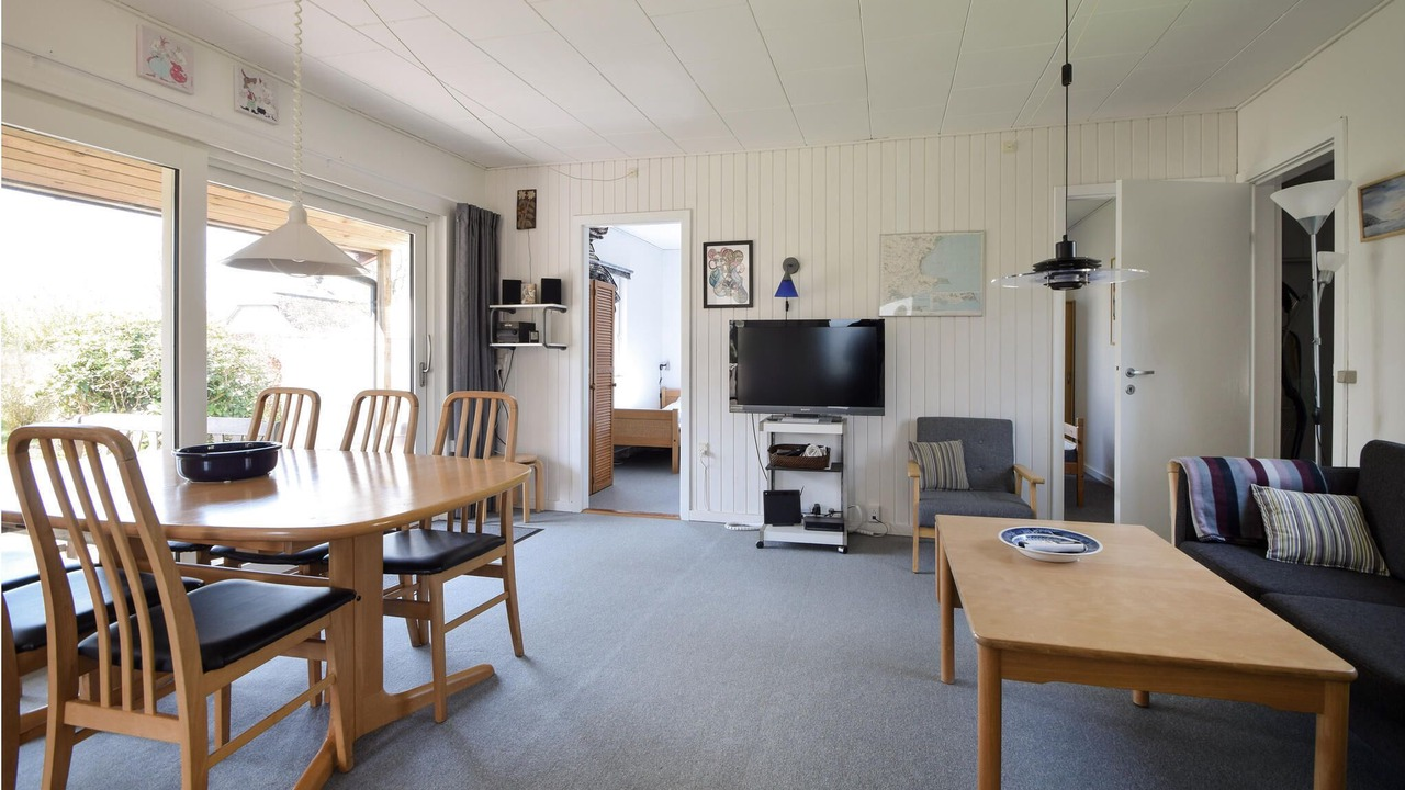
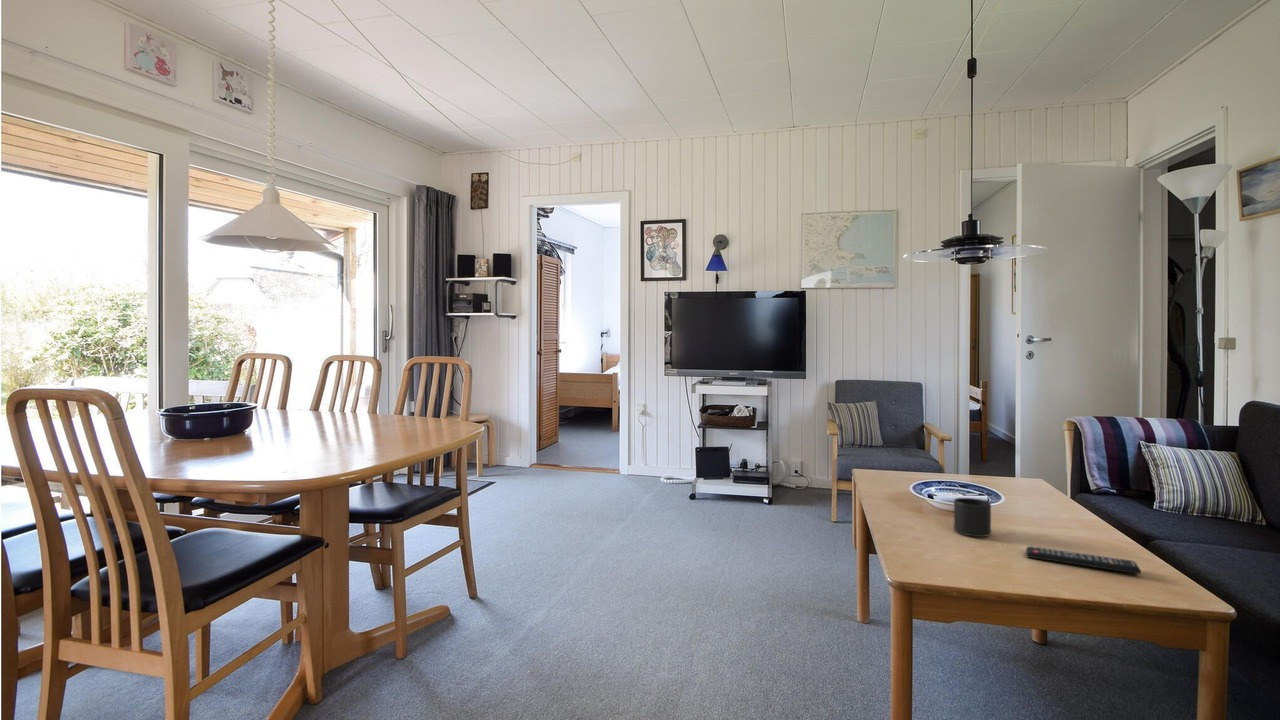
+ mug [953,497,992,538]
+ remote control [1025,545,1142,575]
